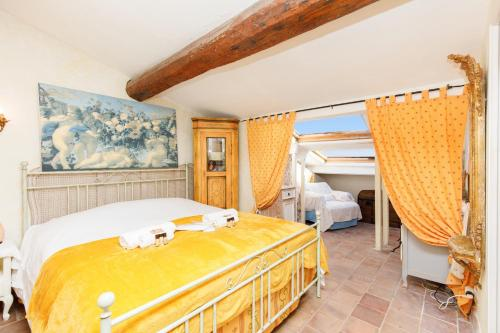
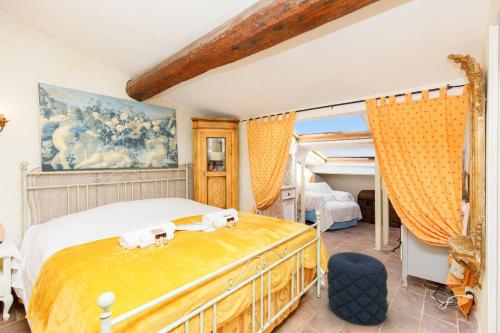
+ pouf [326,251,389,327]
